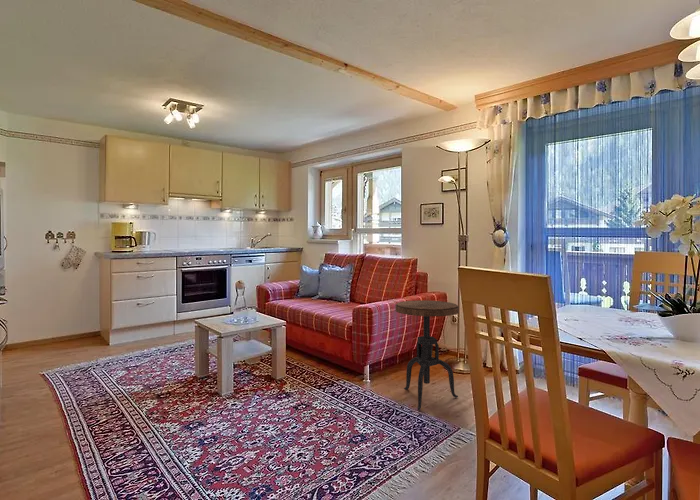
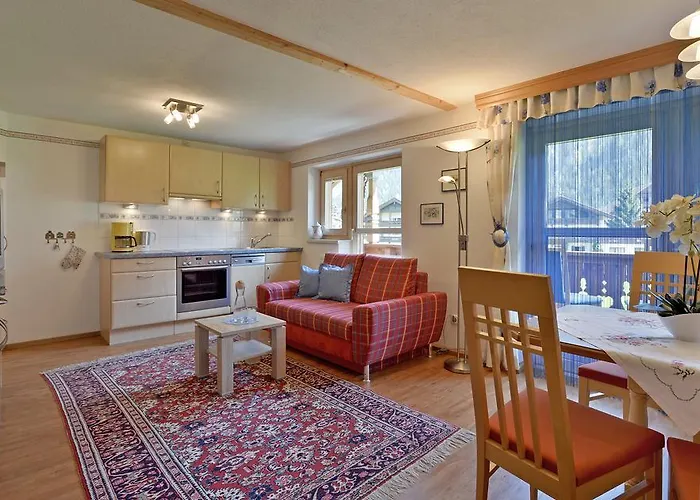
- side table [394,299,460,411]
